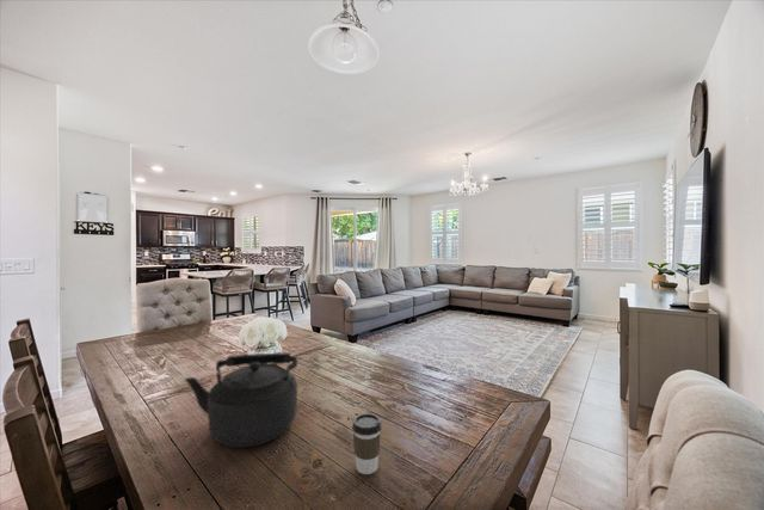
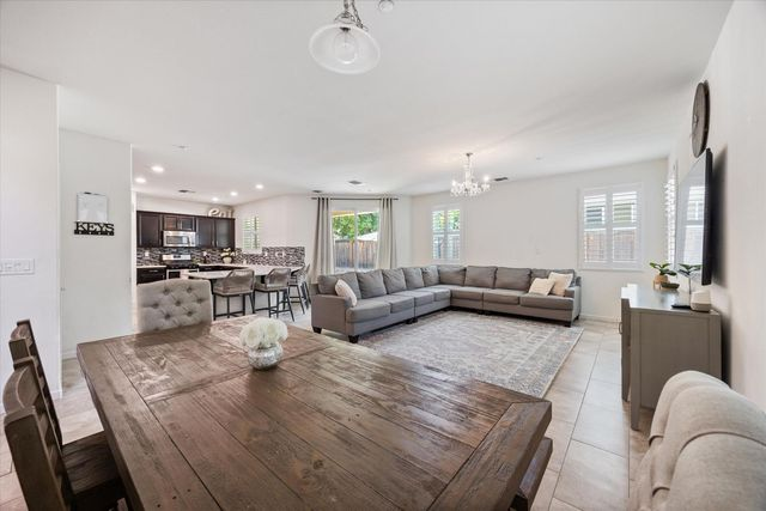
- coffee cup [351,412,383,475]
- kettle [184,352,298,449]
